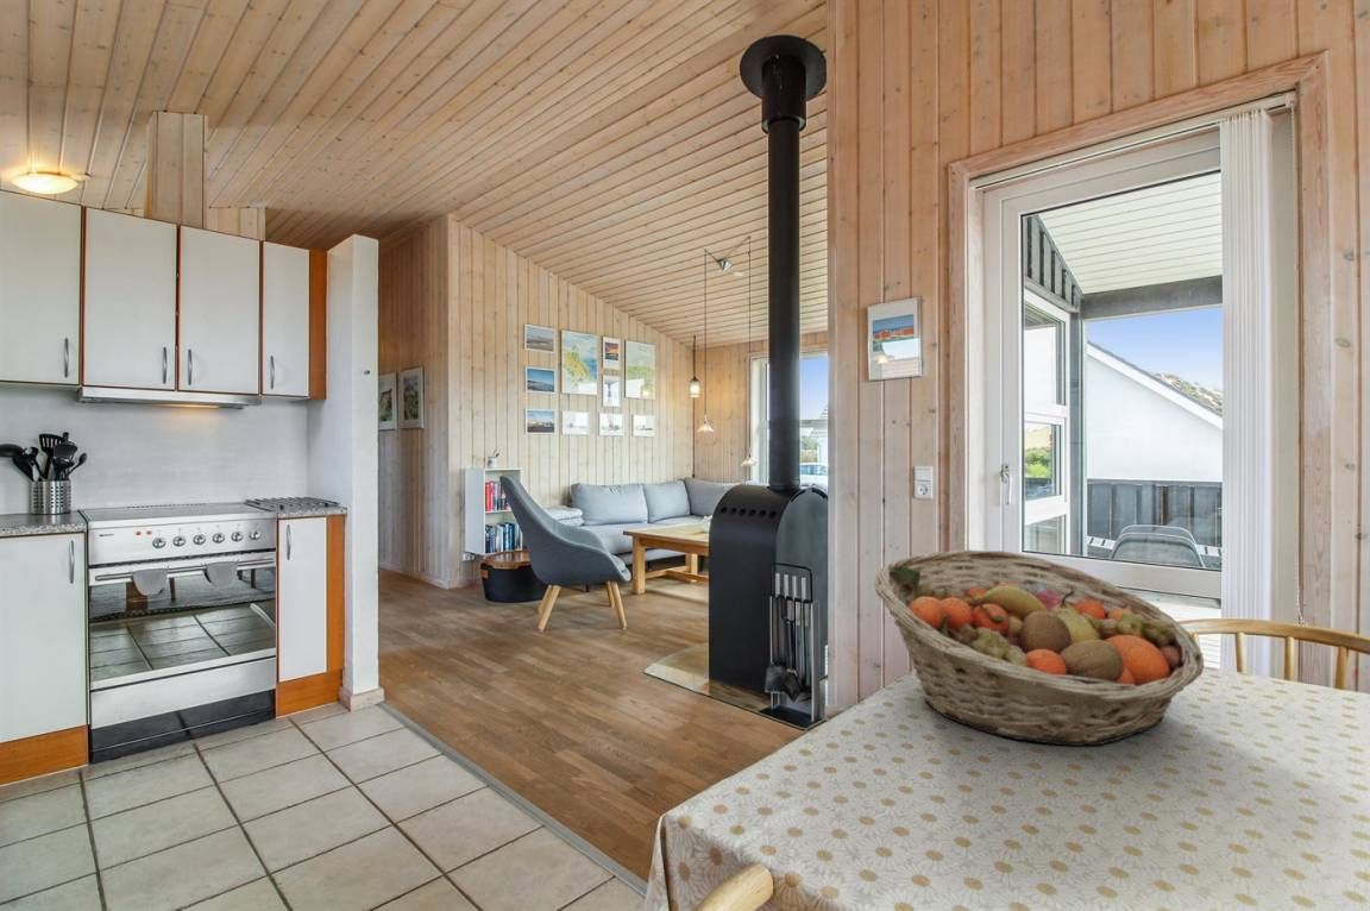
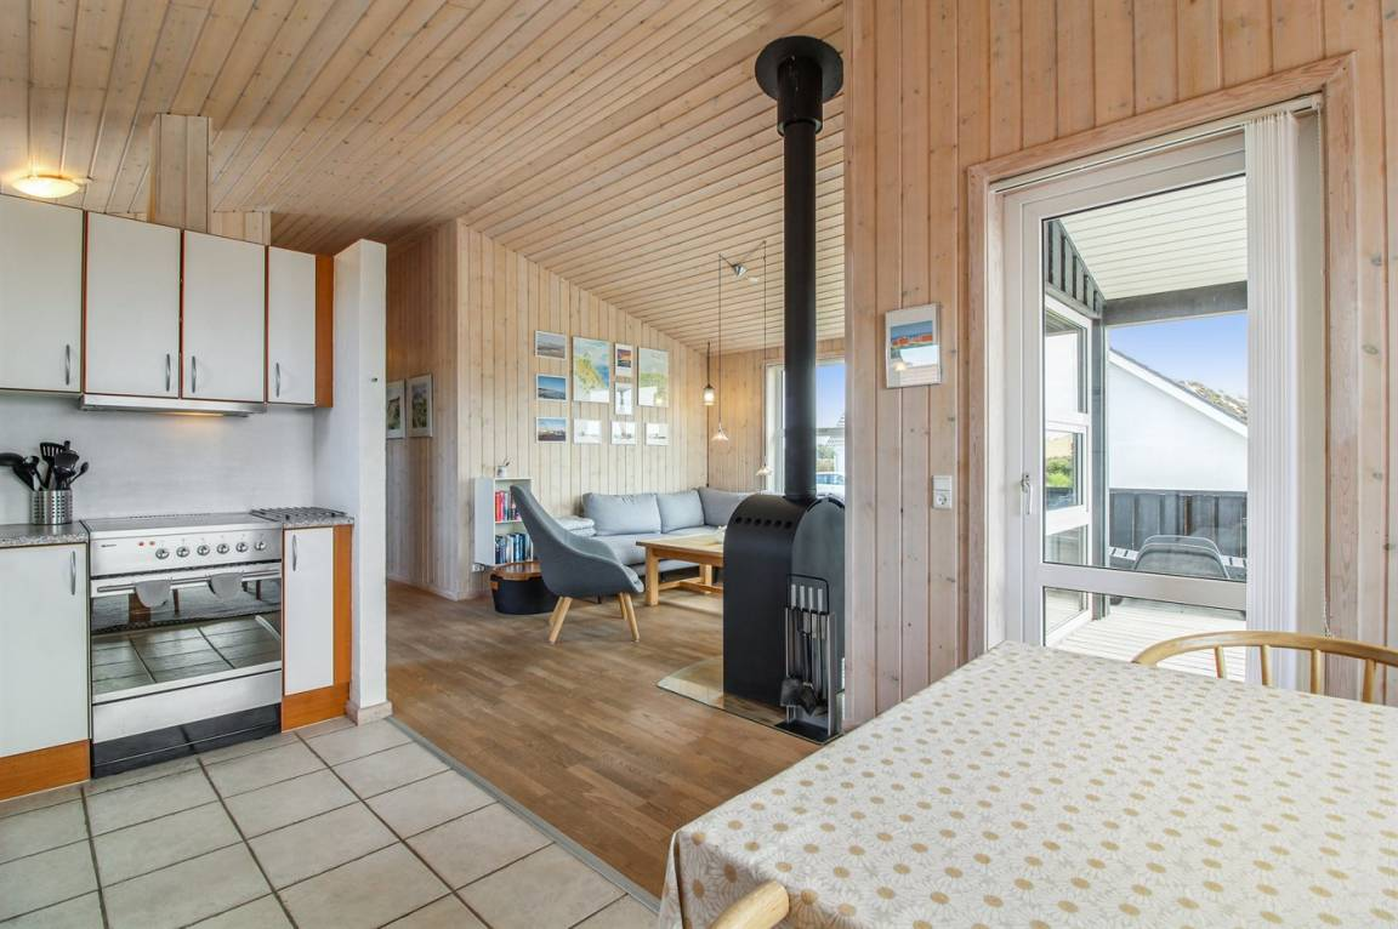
- fruit basket [873,548,1206,747]
